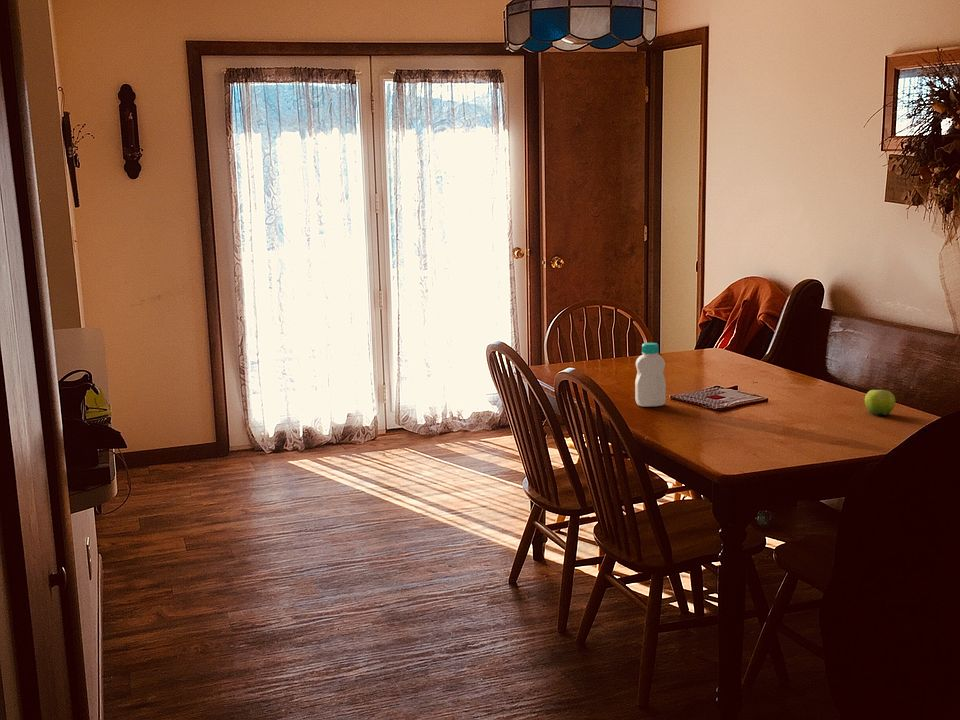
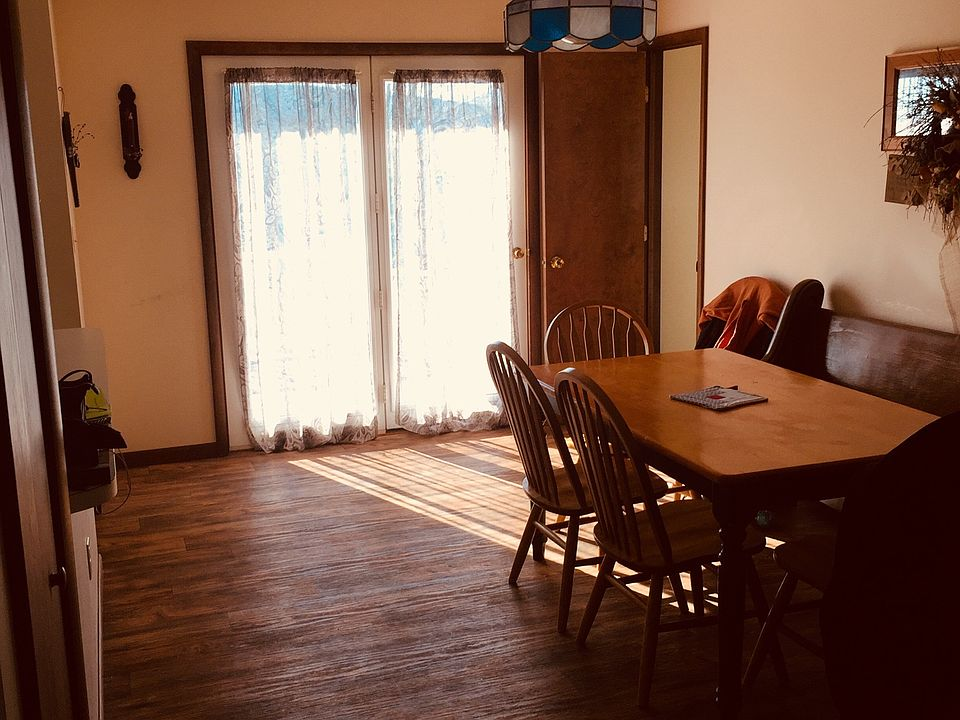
- bottle [634,342,667,408]
- fruit [864,387,896,417]
